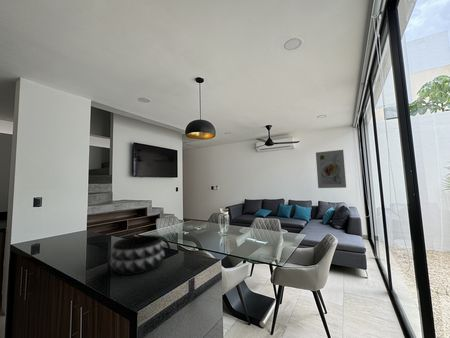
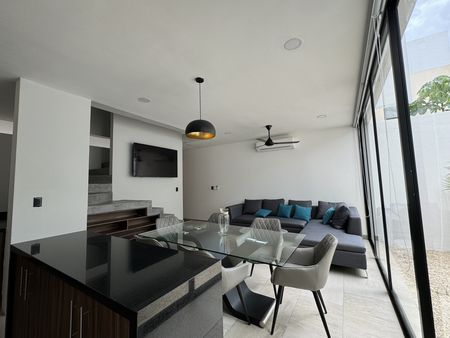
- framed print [315,149,347,189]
- decorative bowl [108,234,166,276]
